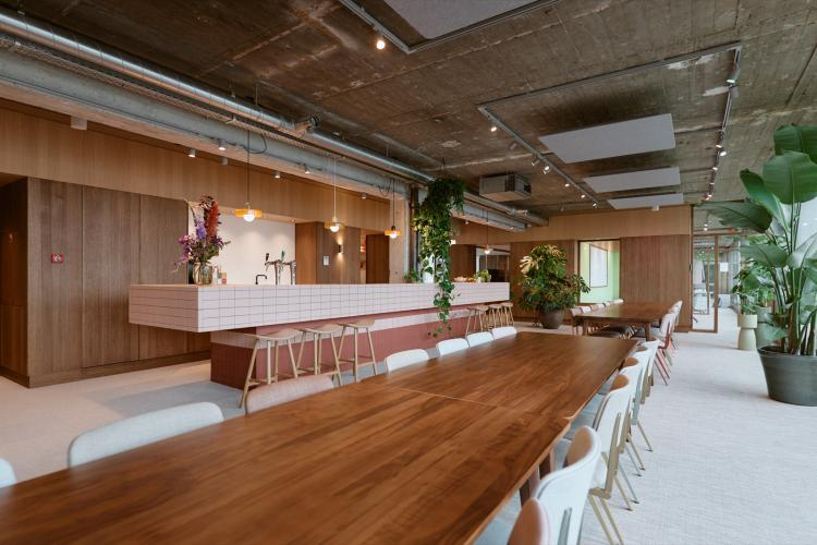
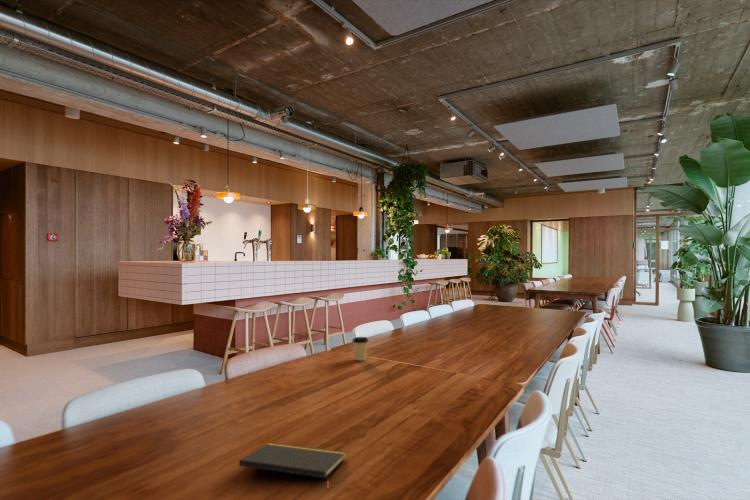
+ notepad [238,441,348,493]
+ coffee cup [351,336,370,362]
